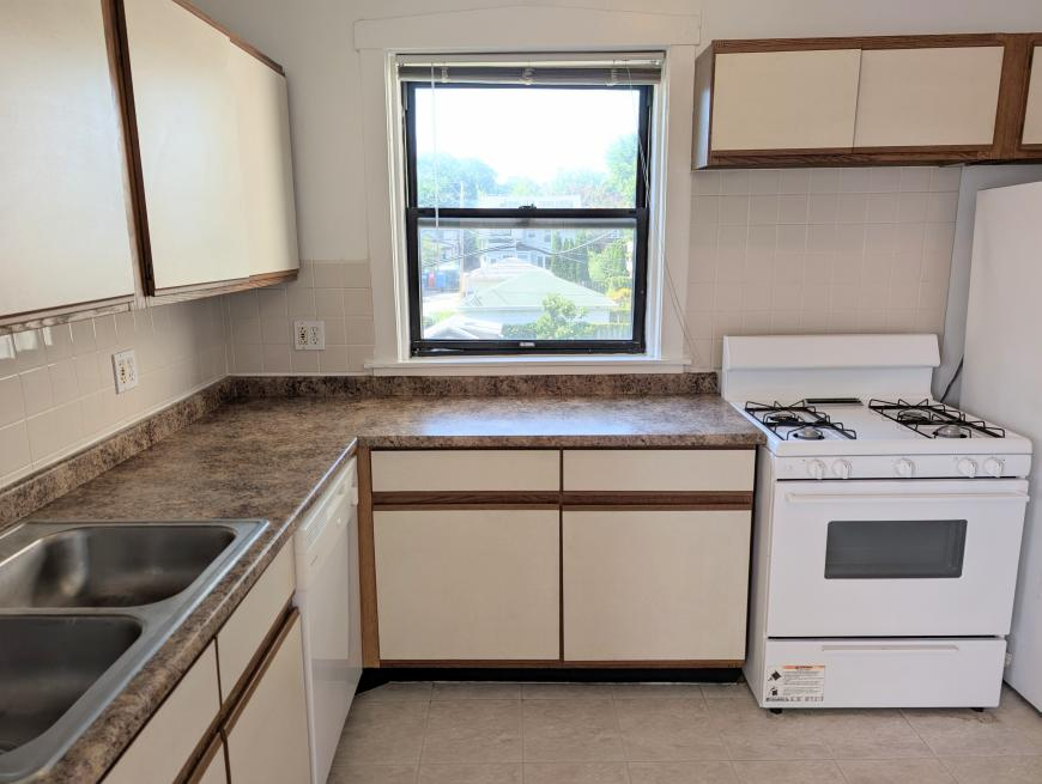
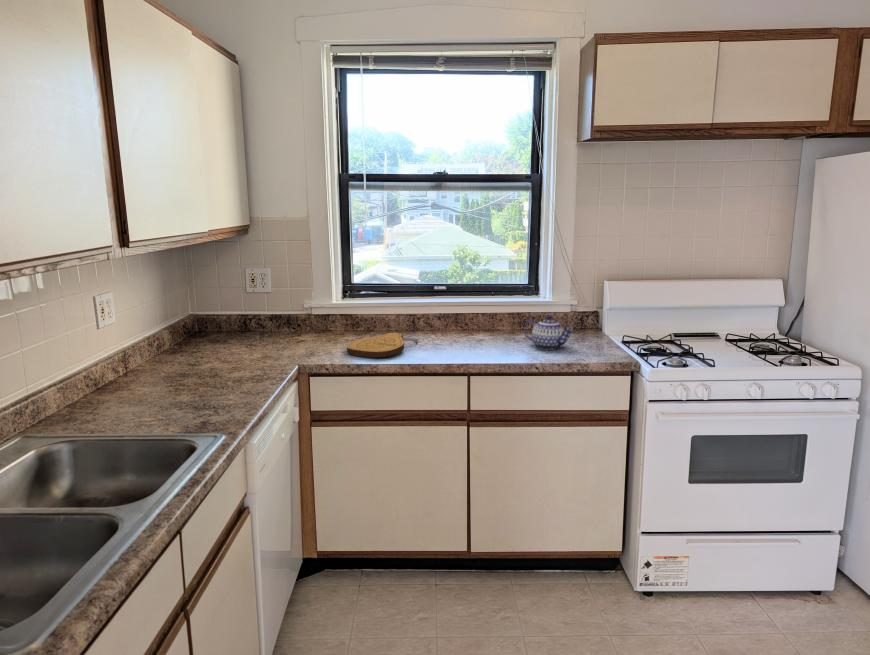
+ teapot [523,315,574,351]
+ key chain [346,332,419,358]
